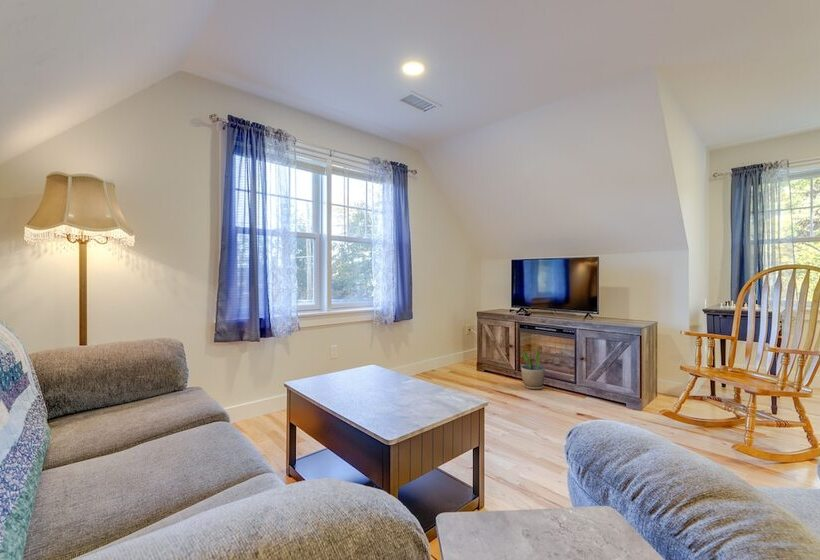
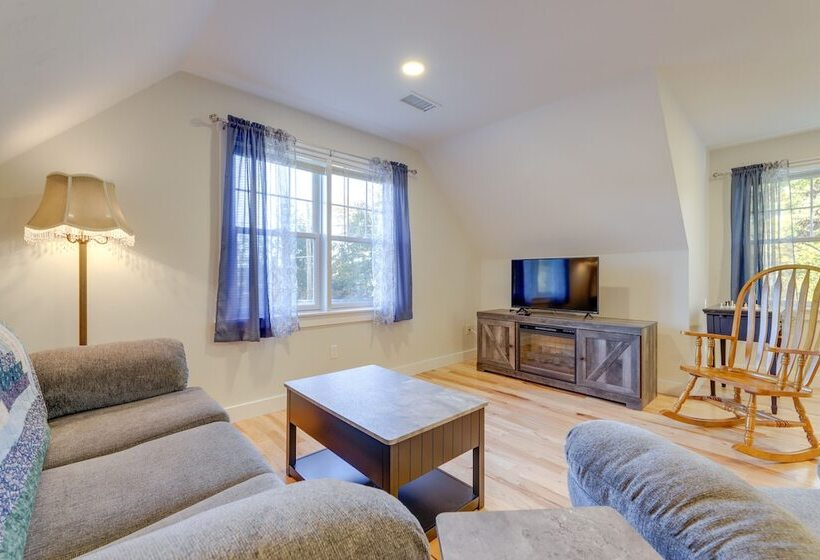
- potted plant [520,346,546,390]
